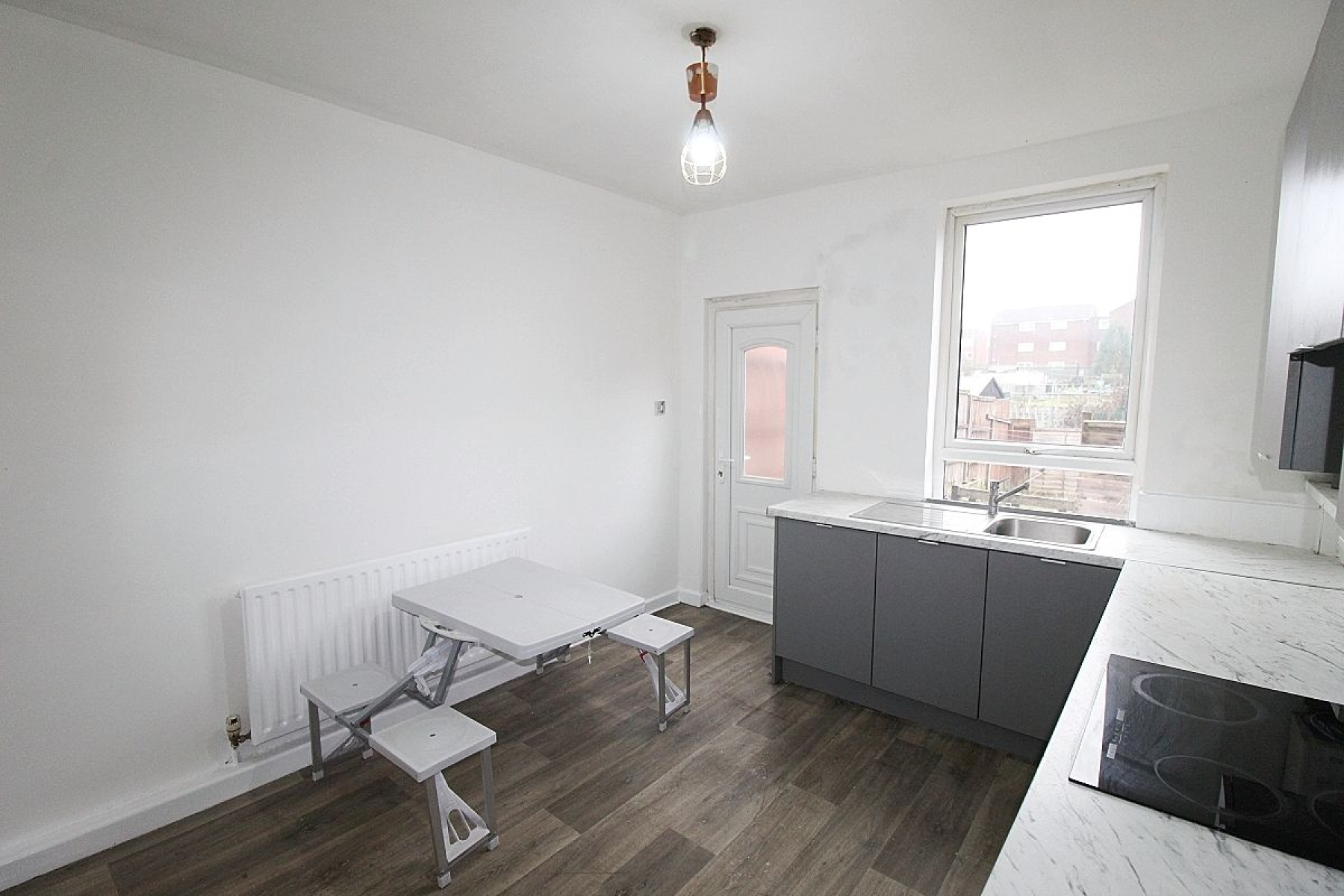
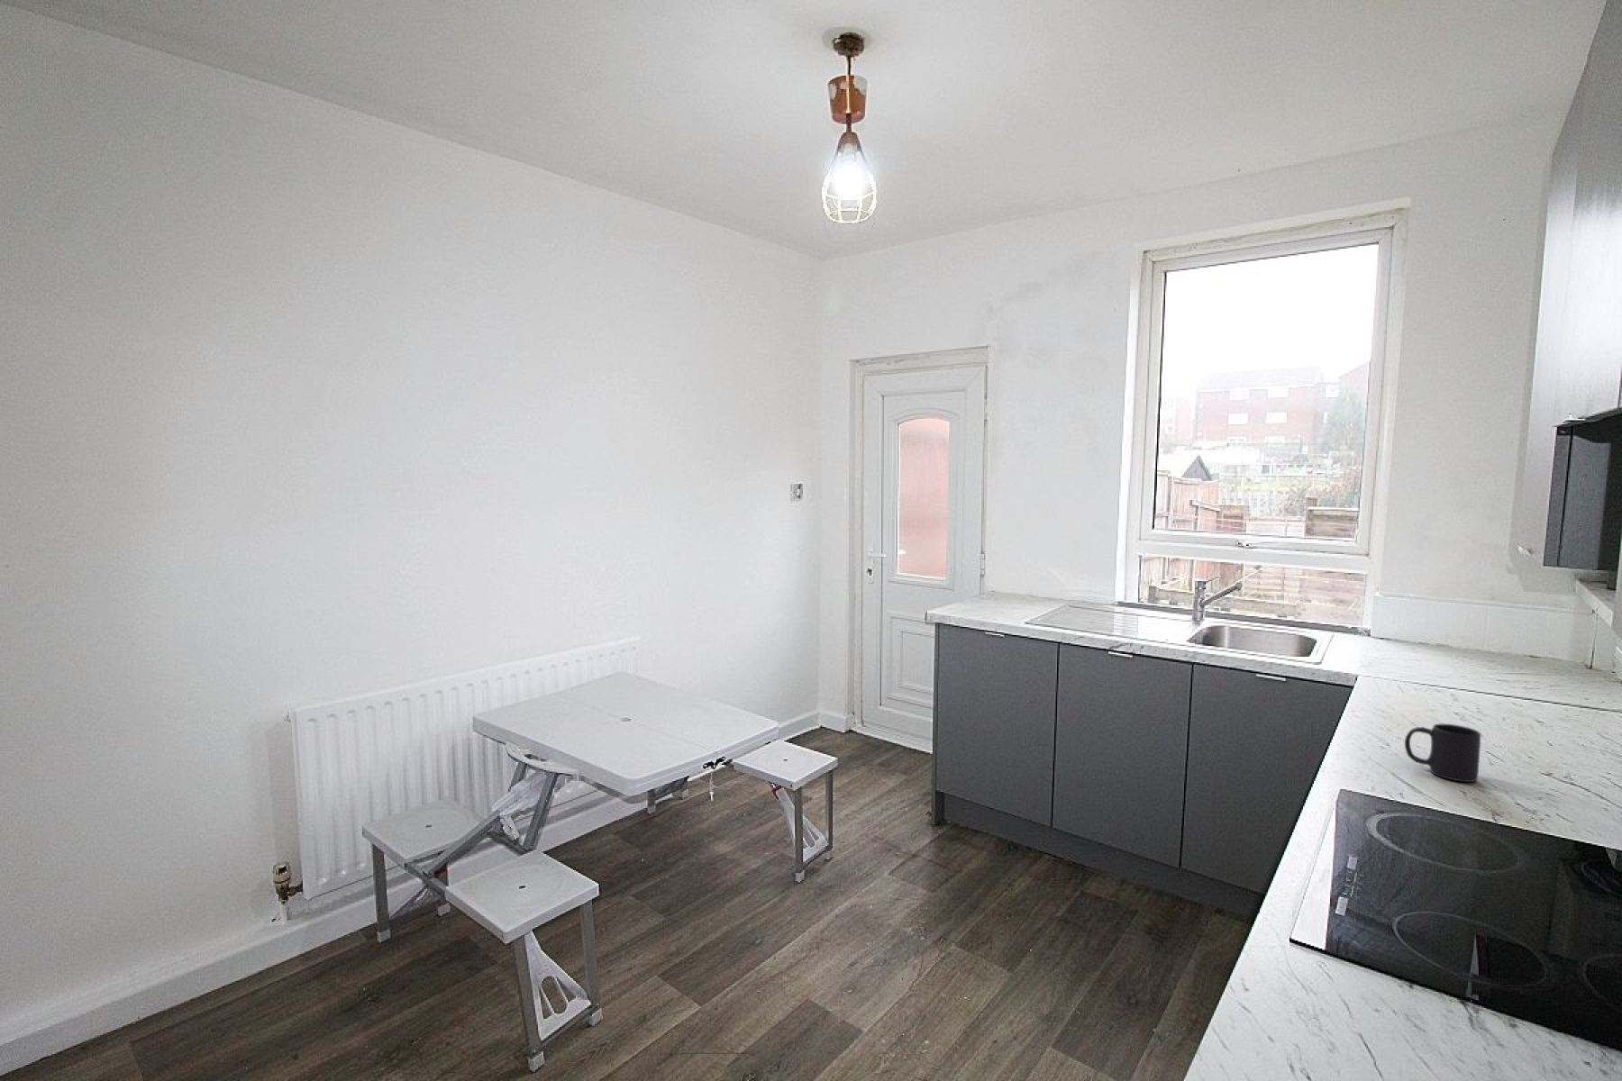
+ mug [1404,724,1482,783]
